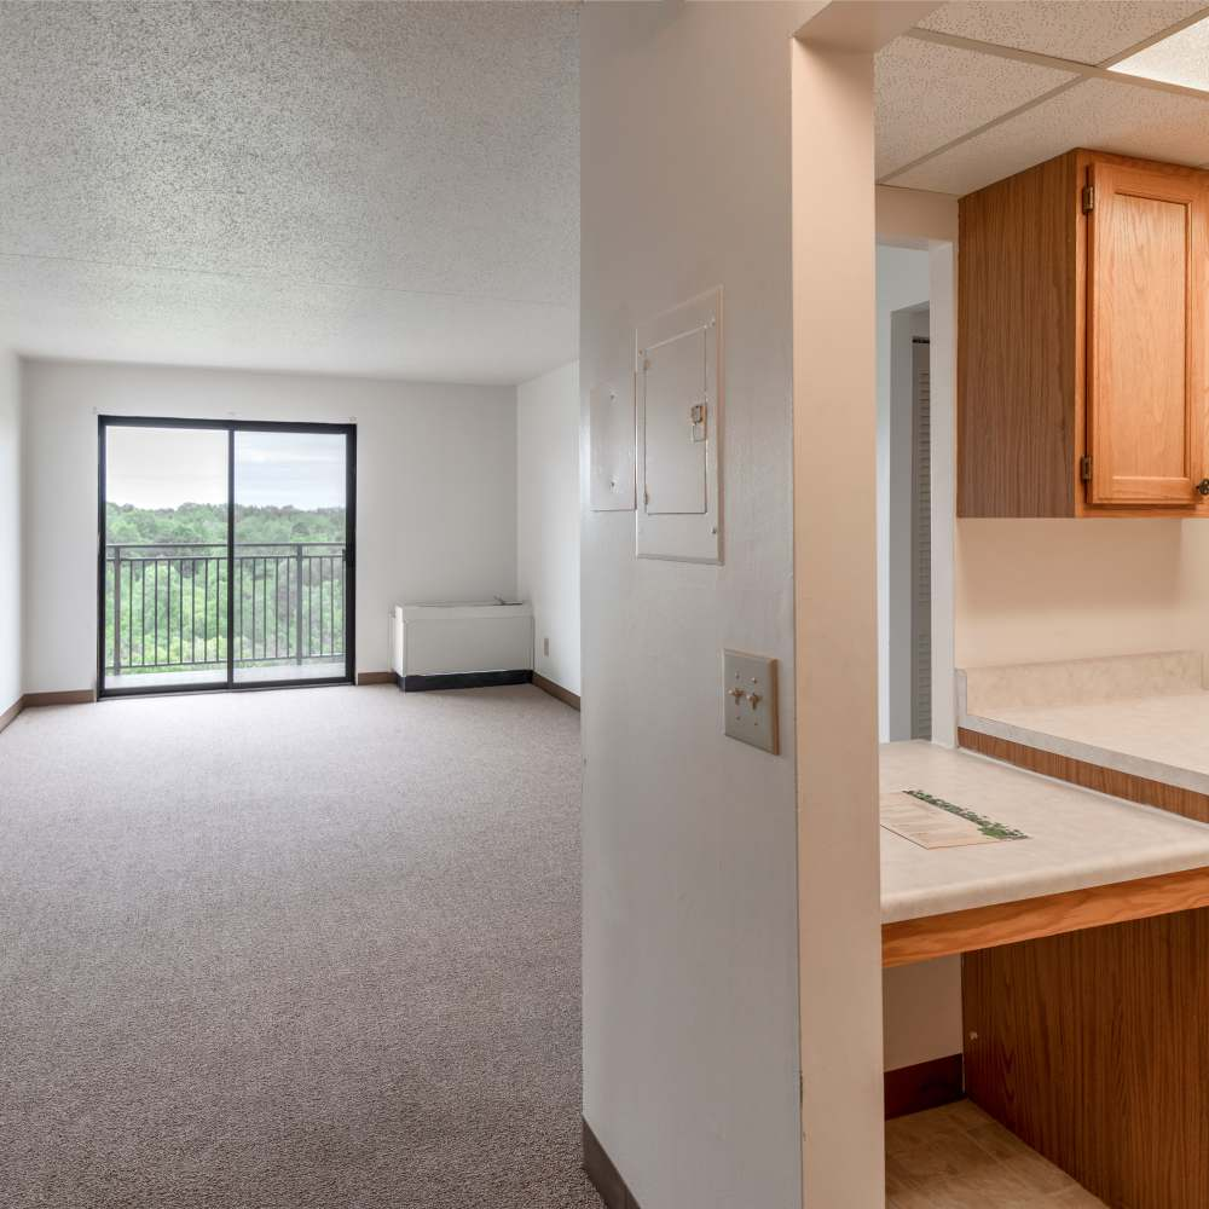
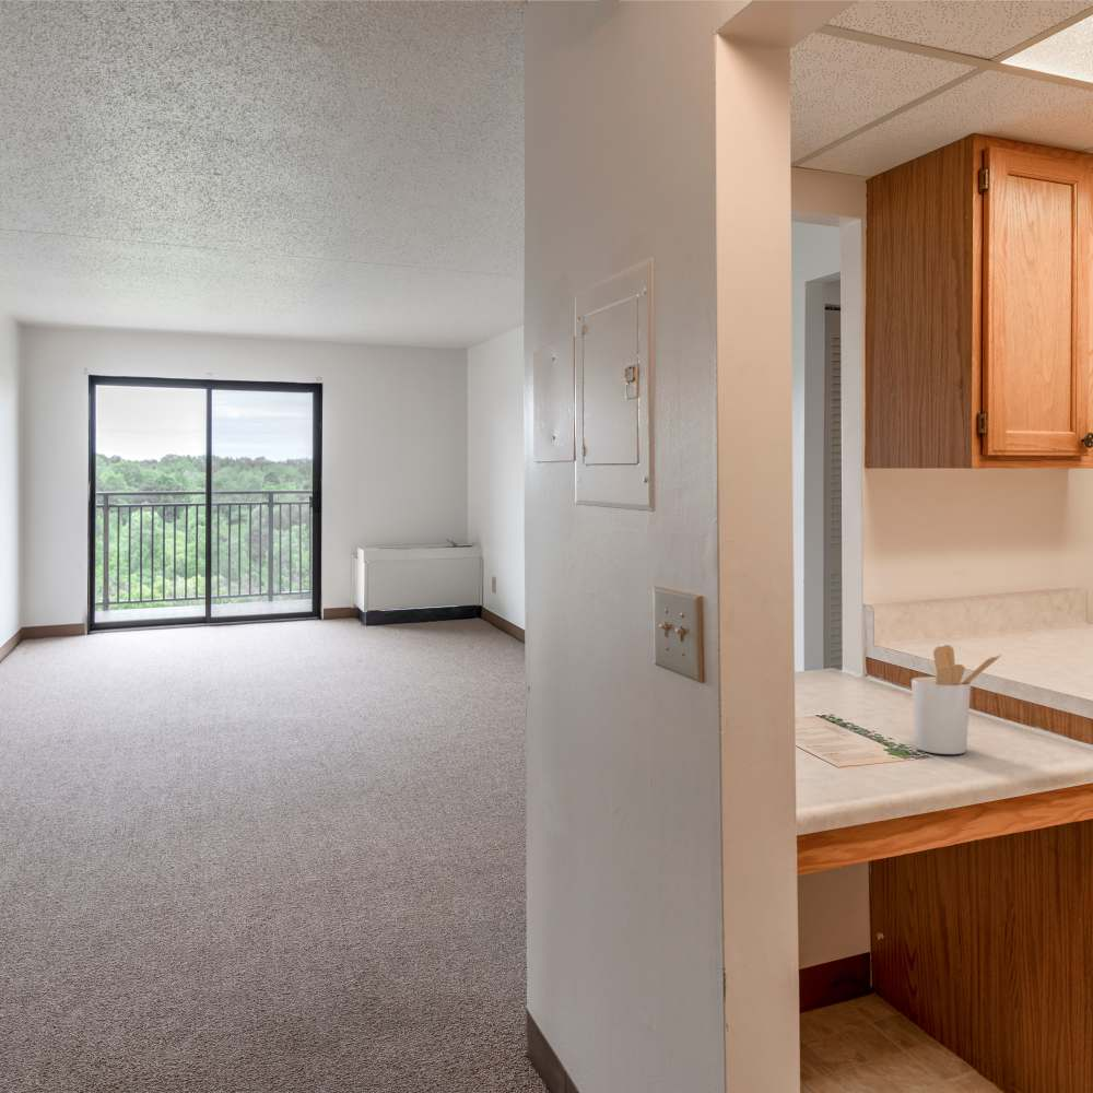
+ utensil holder [910,644,1002,755]
